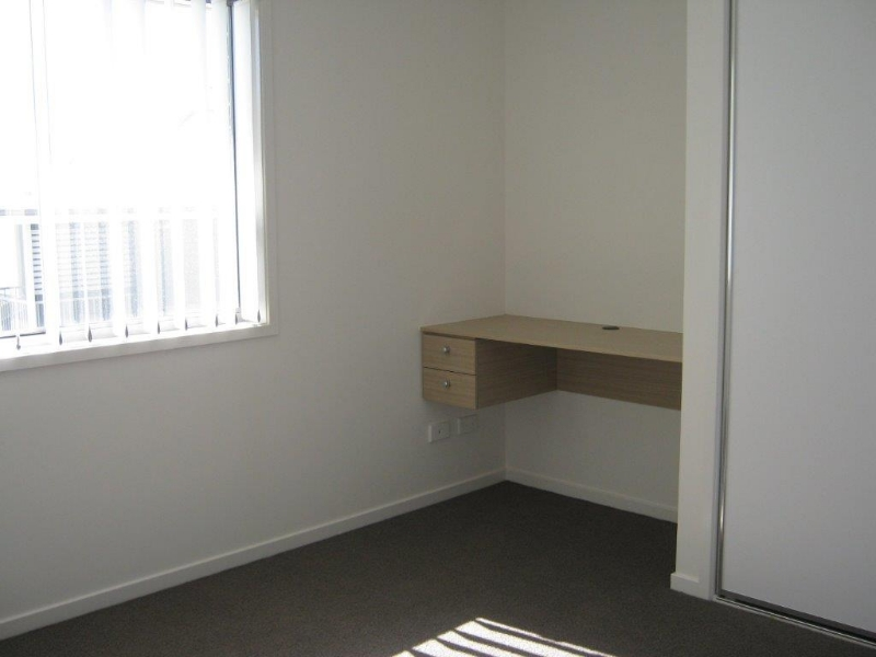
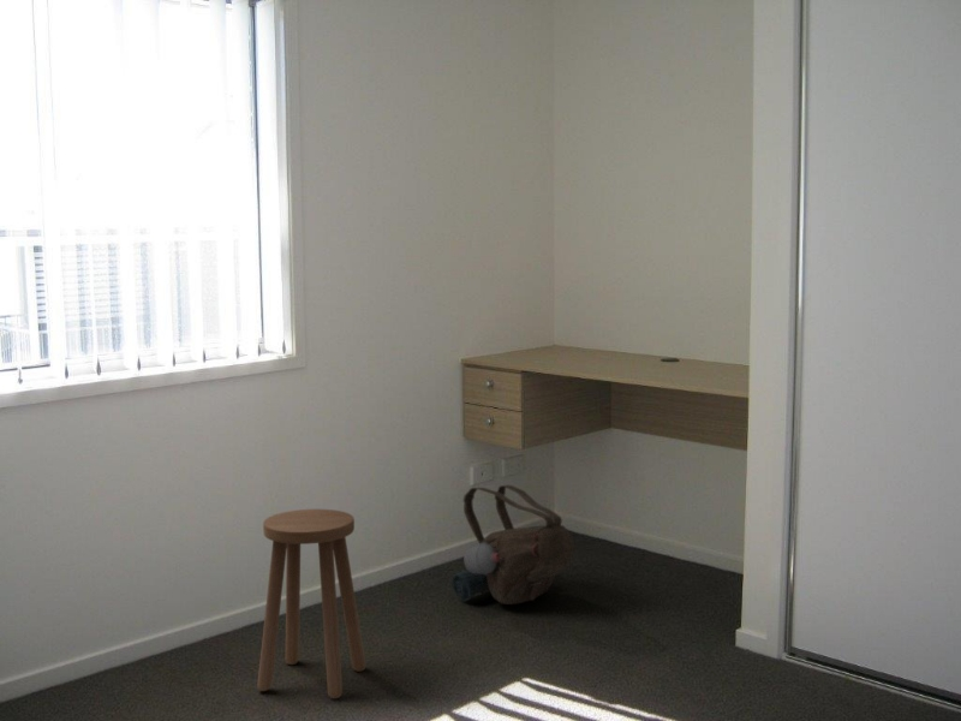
+ stool [256,508,366,699]
+ backpack [450,484,577,606]
